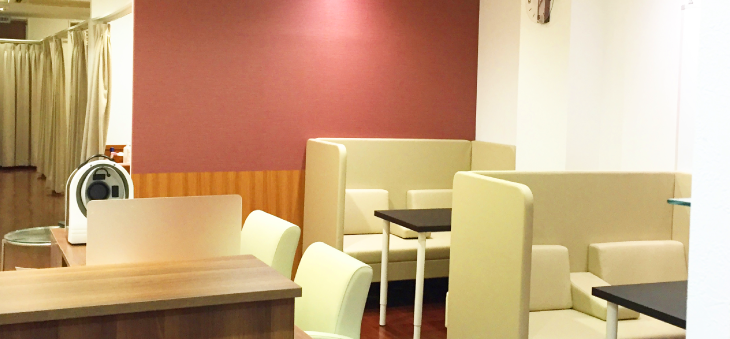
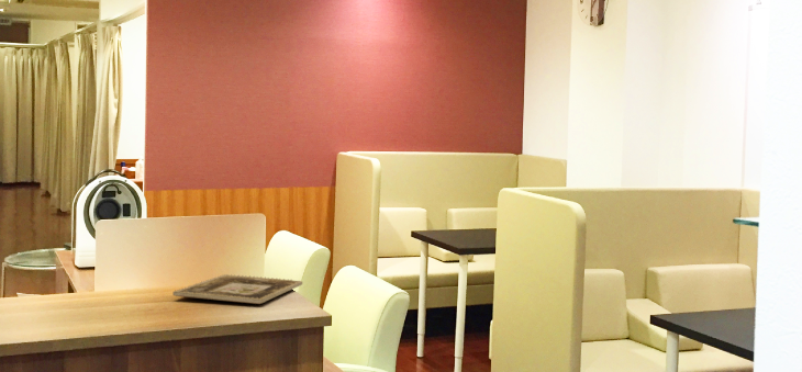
+ picture frame [171,273,303,305]
